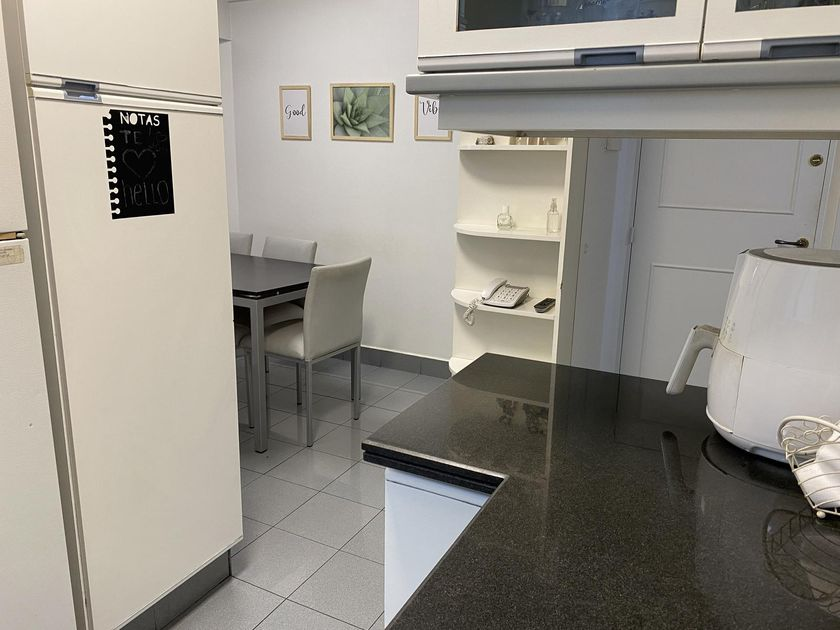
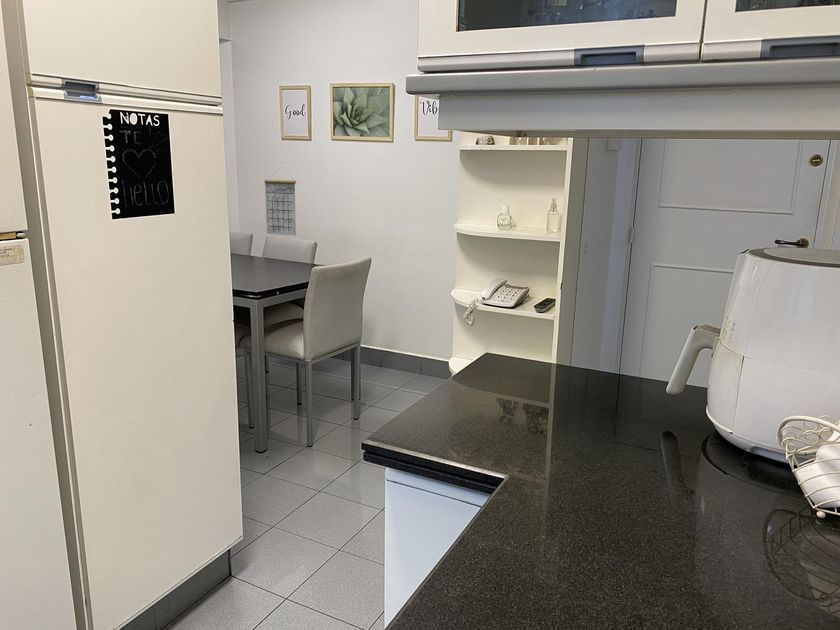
+ calendar [263,170,297,236]
